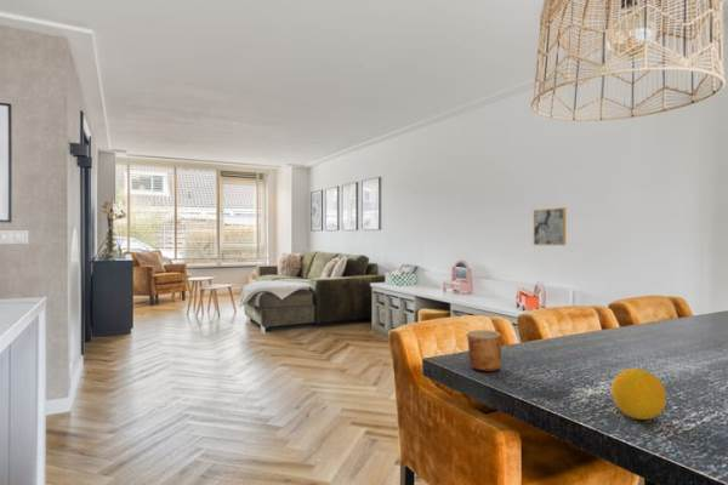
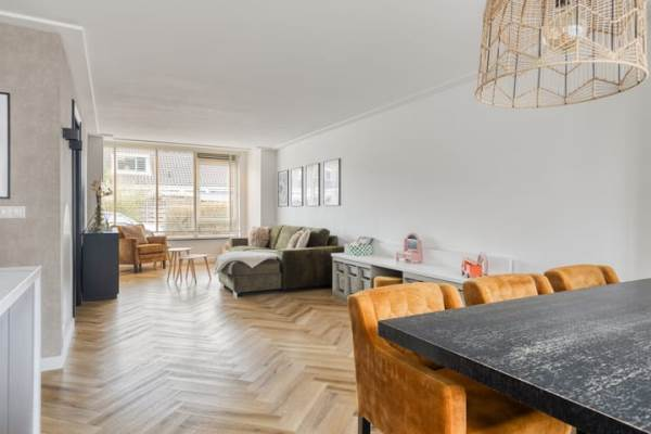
- wall art [533,206,567,246]
- fruit [610,366,667,421]
- cup [465,329,502,372]
